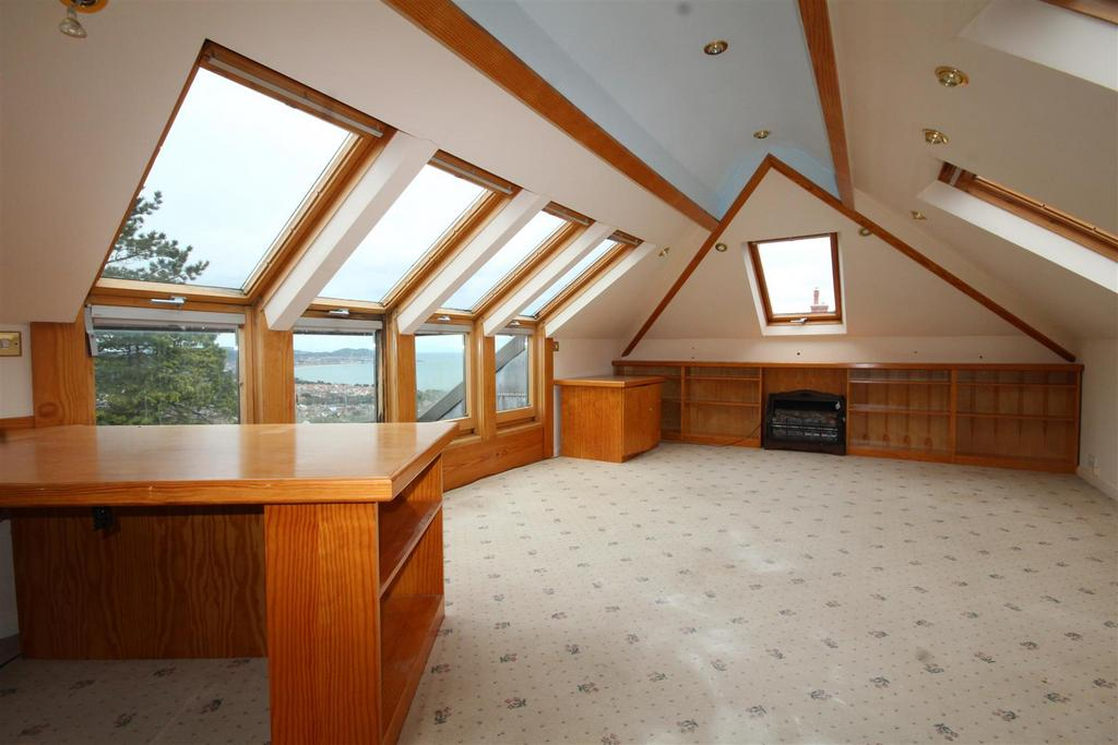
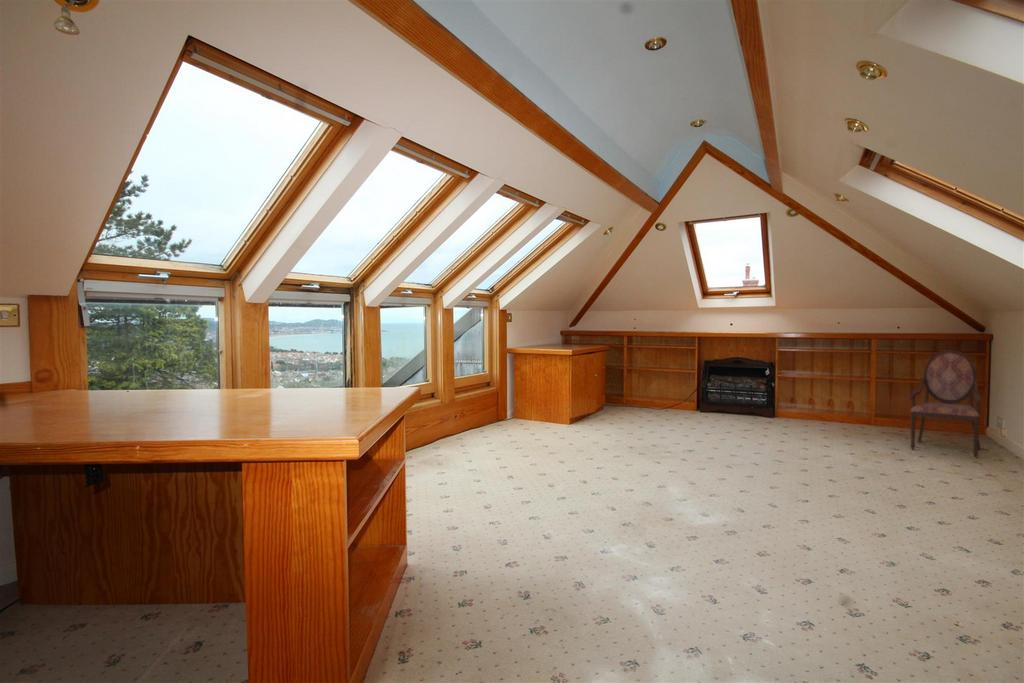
+ armchair [909,349,982,458]
